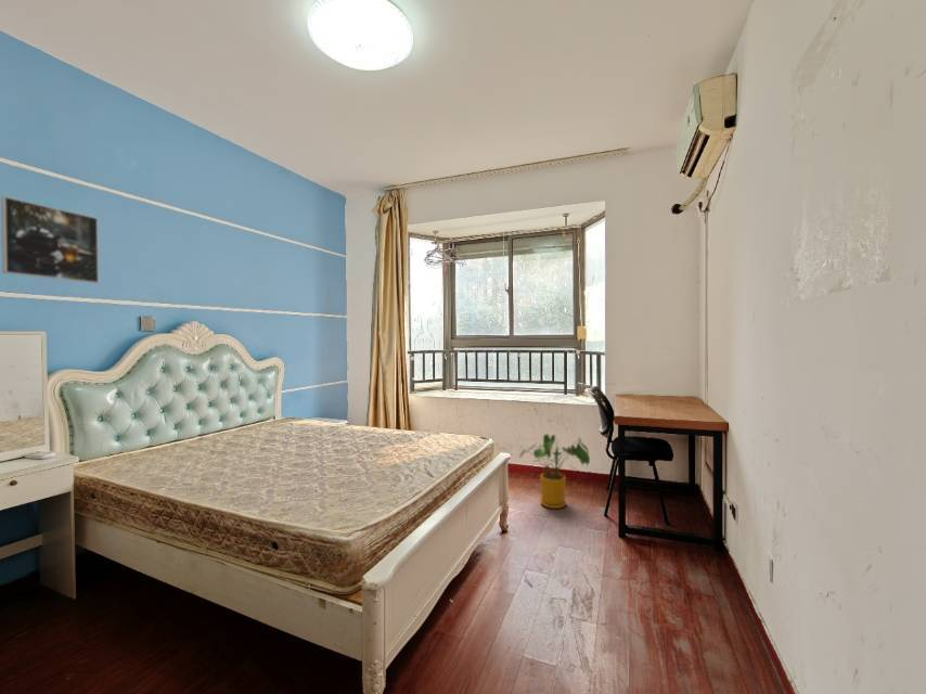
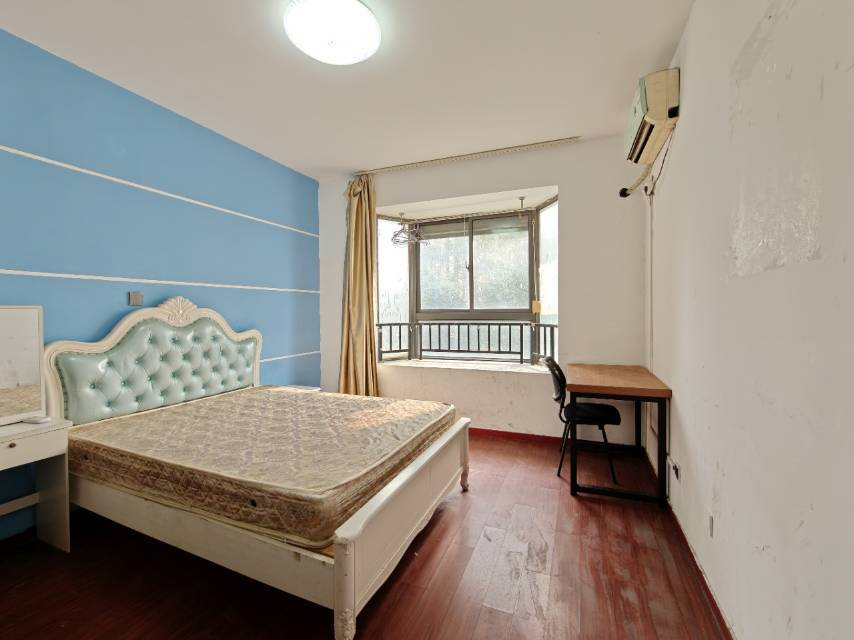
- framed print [0,195,100,284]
- house plant [518,433,591,510]
